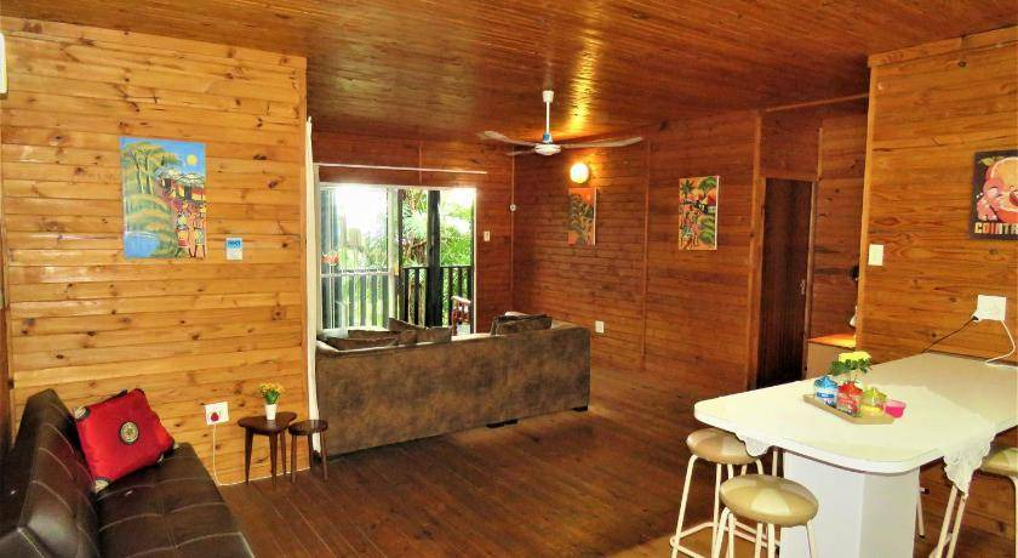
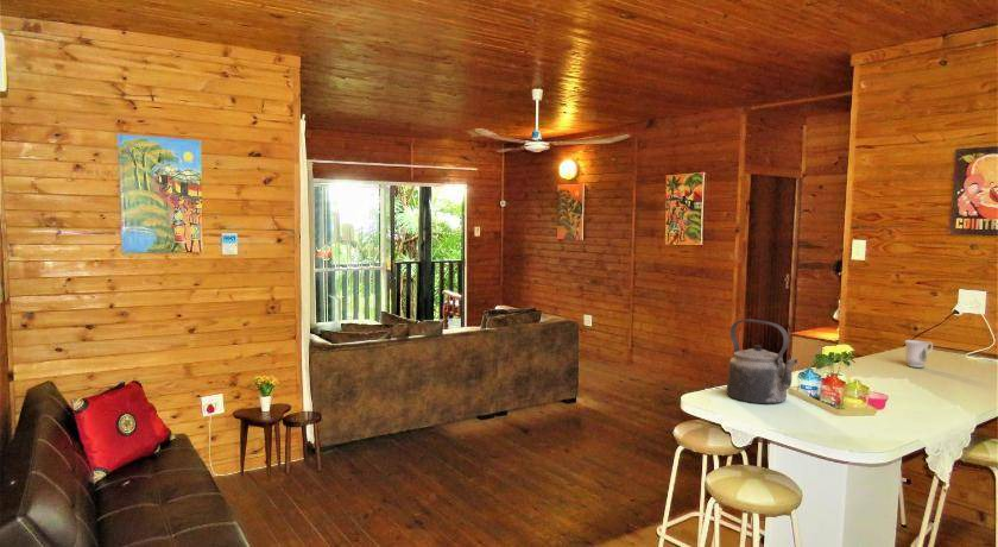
+ kettle [726,319,798,405]
+ mug [903,339,934,369]
